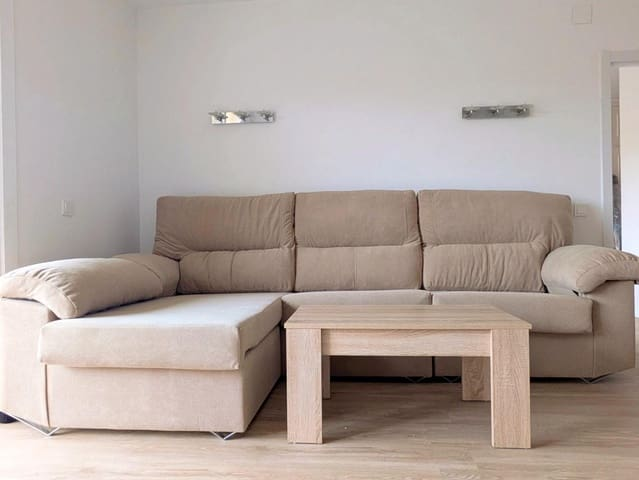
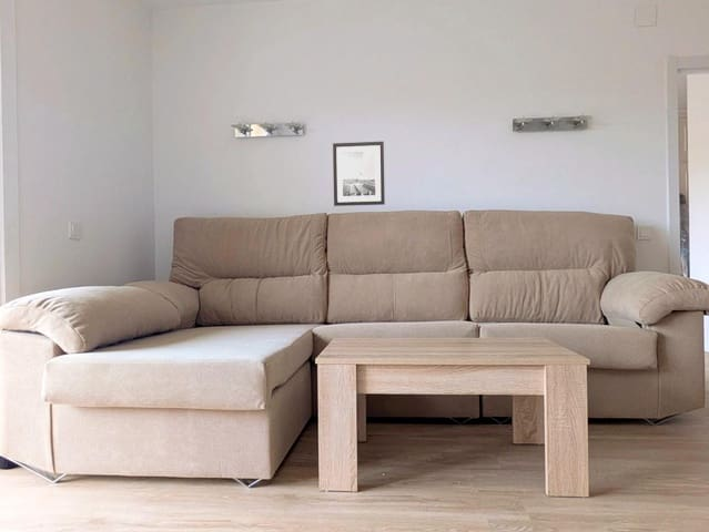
+ wall art [332,141,386,207]
